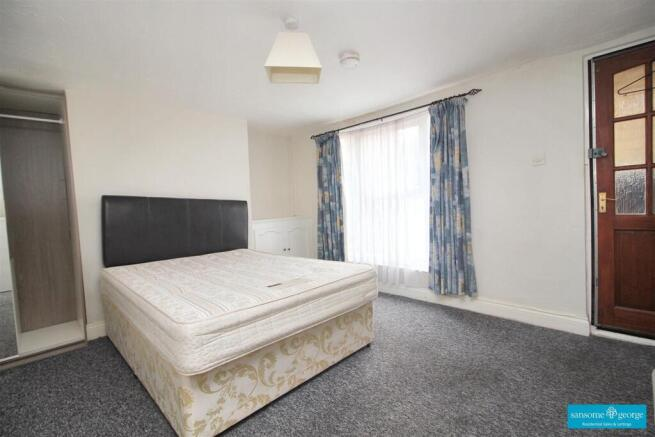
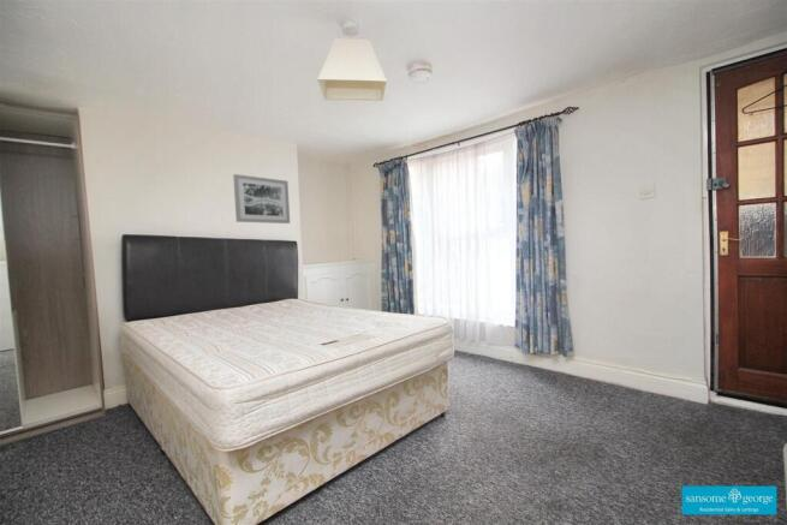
+ wall art [232,173,291,225]
